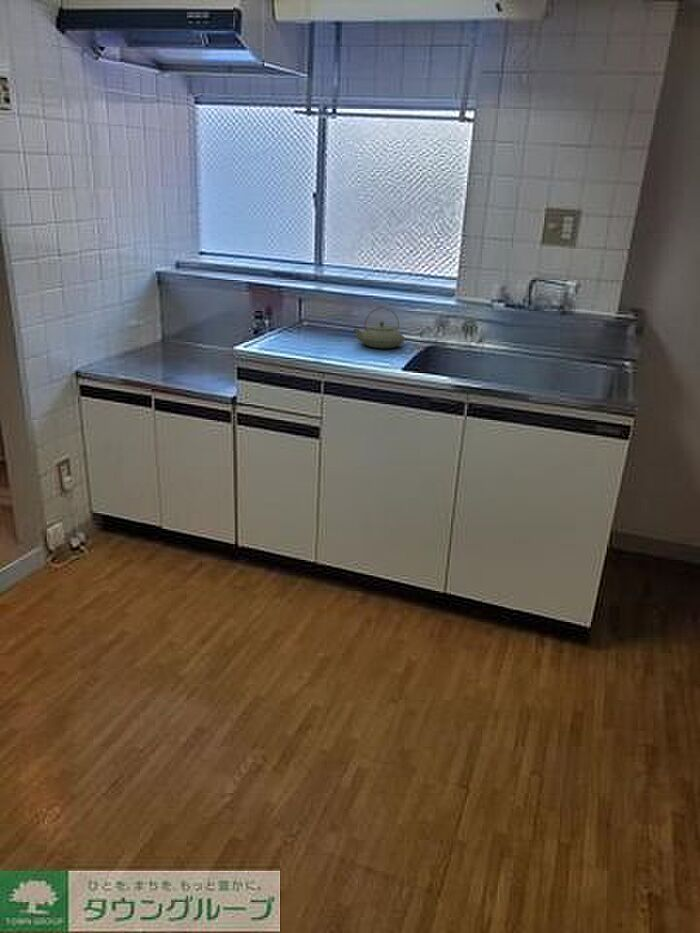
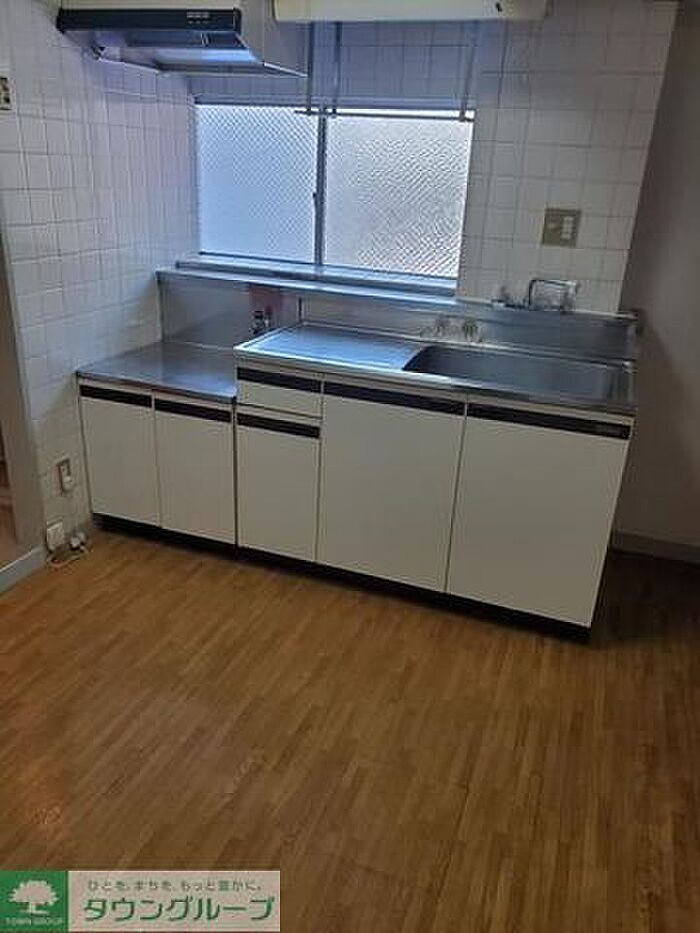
- teapot [352,307,406,349]
